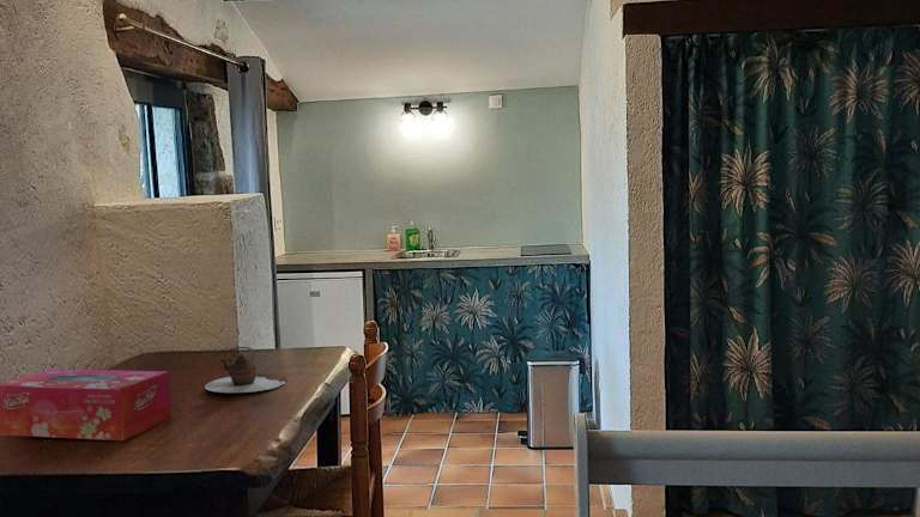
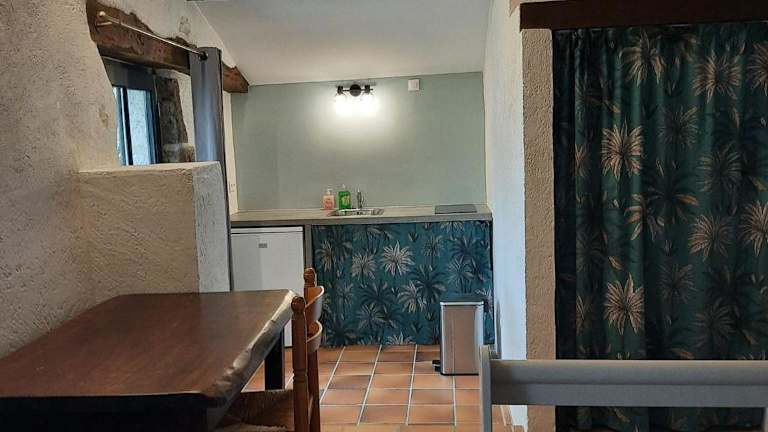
- tissue box [0,367,172,442]
- teapot [204,346,286,394]
